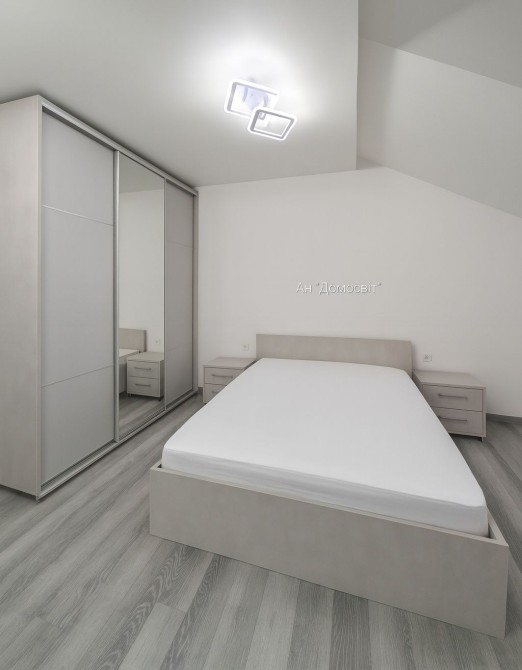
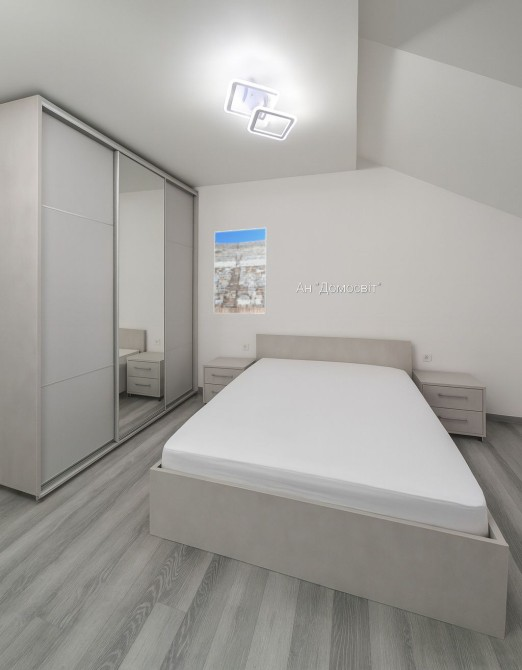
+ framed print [213,227,268,315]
